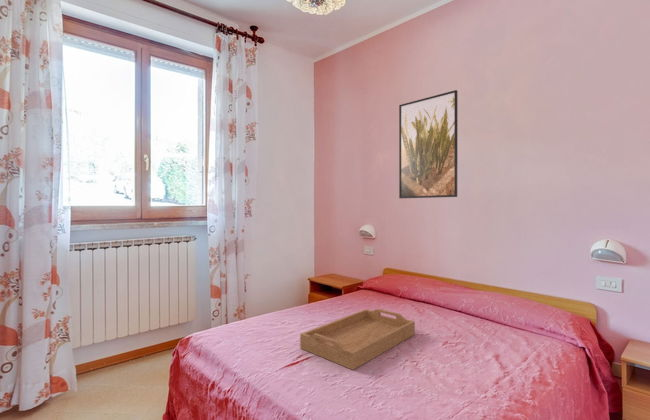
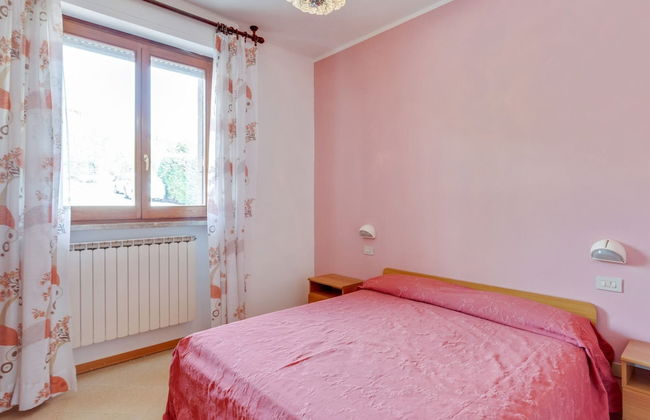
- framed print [398,89,458,199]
- serving tray [299,308,416,371]
